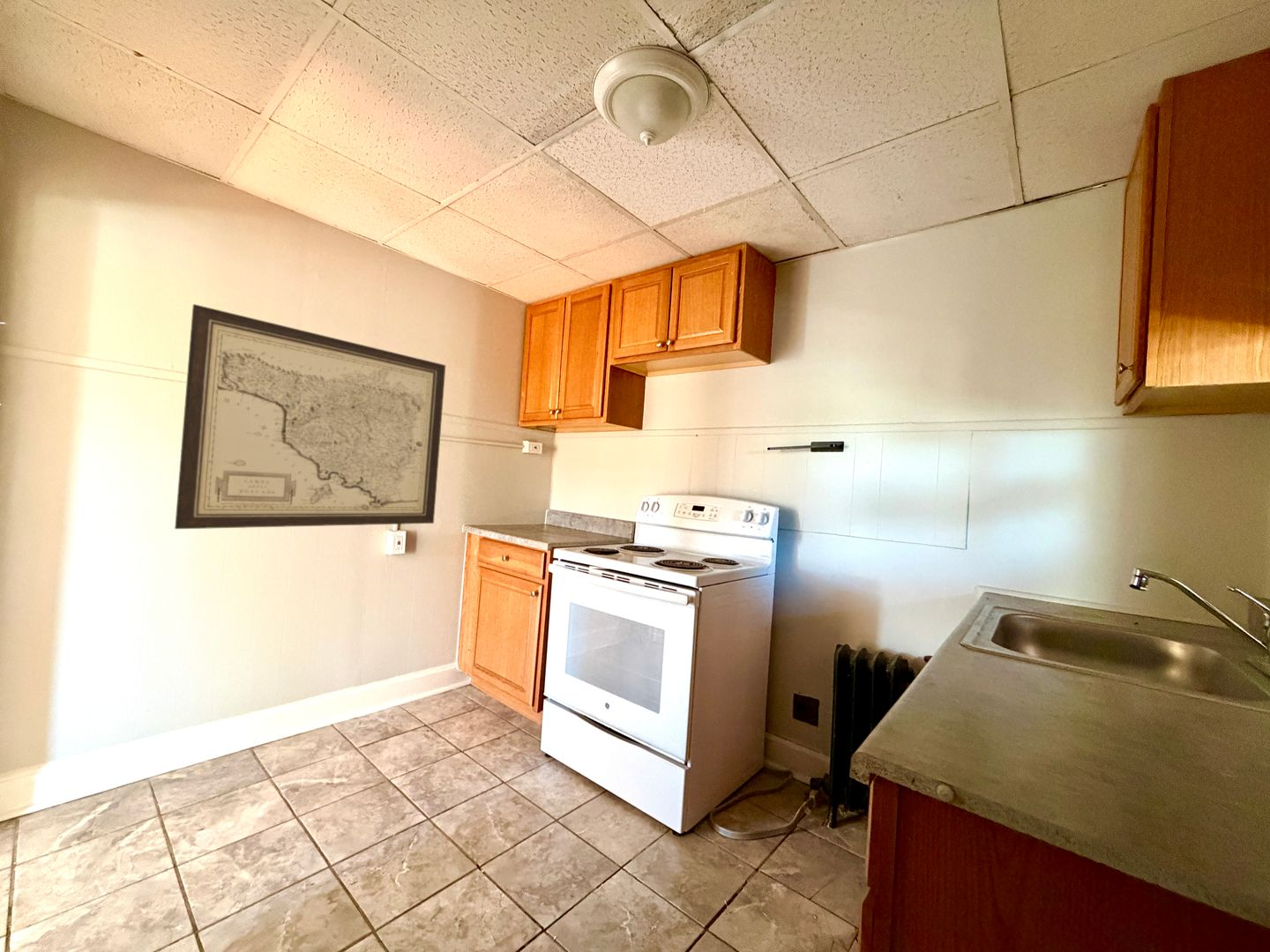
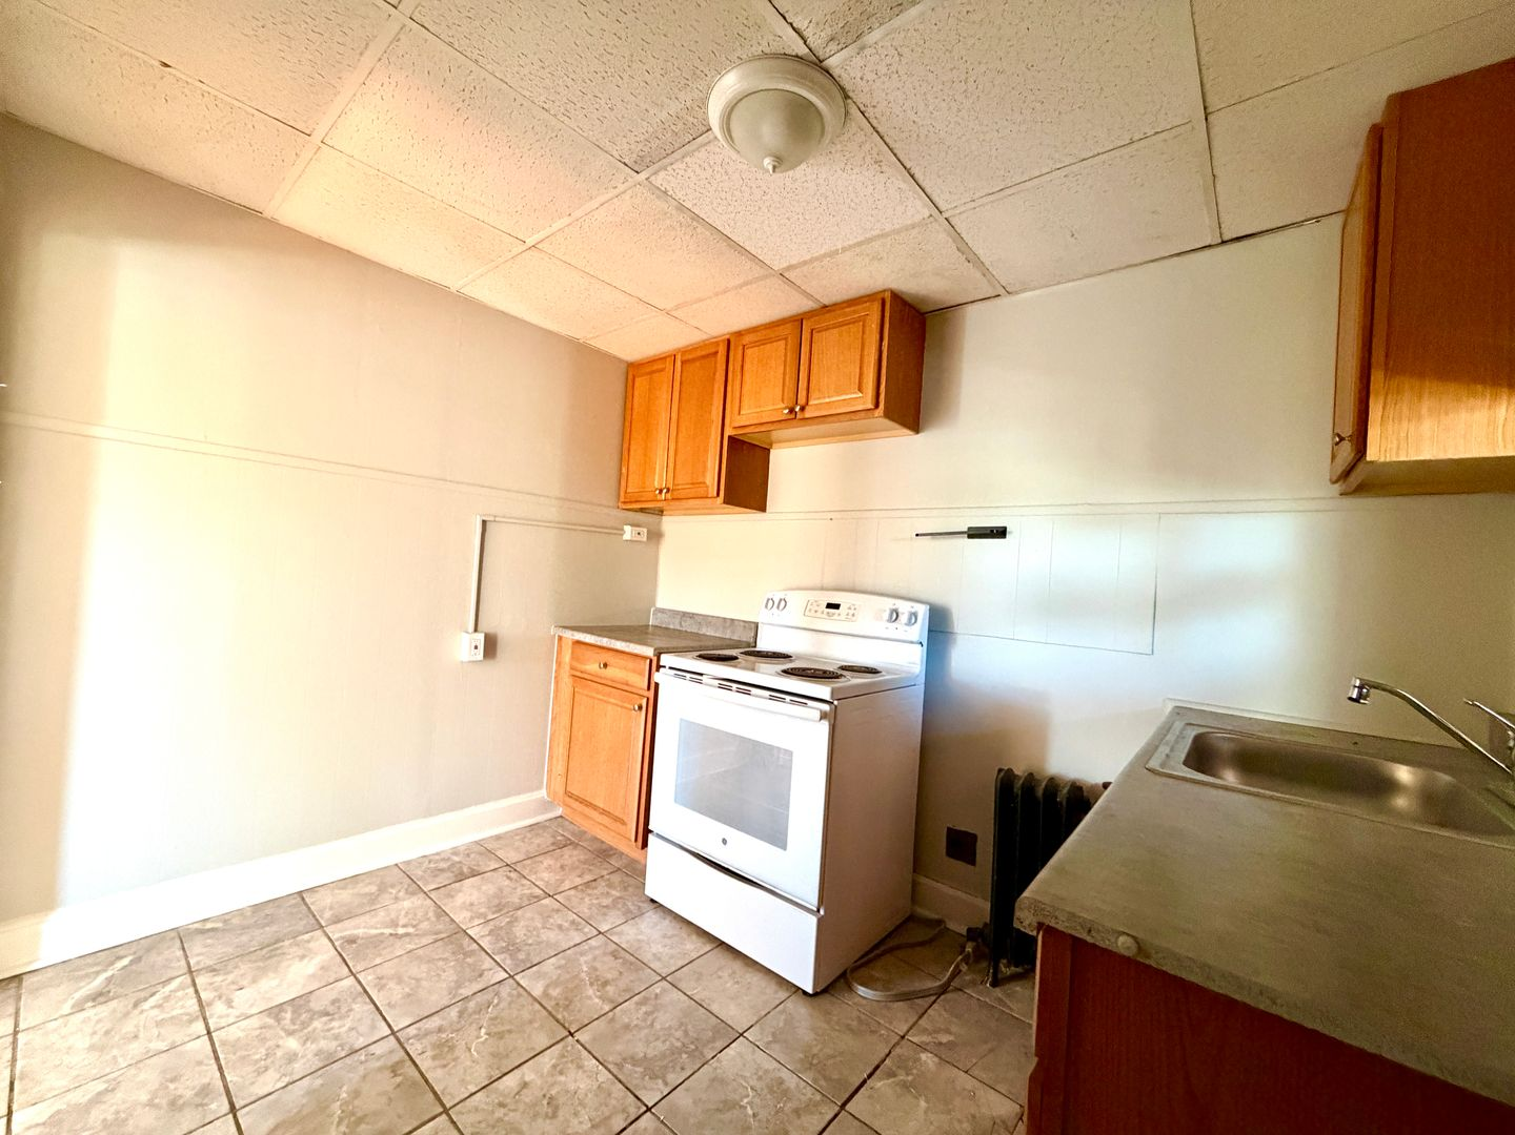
- wall art [174,303,446,530]
